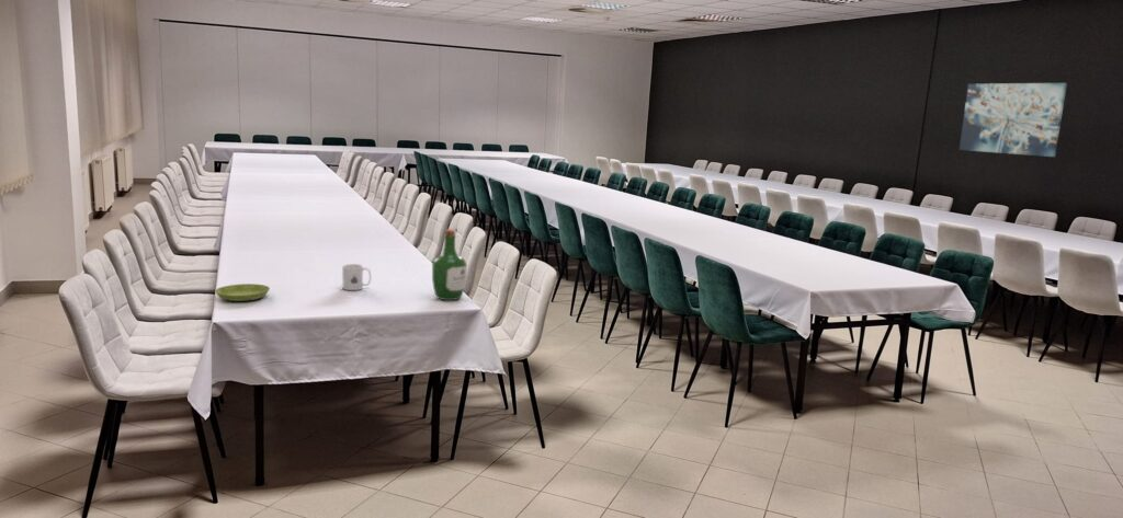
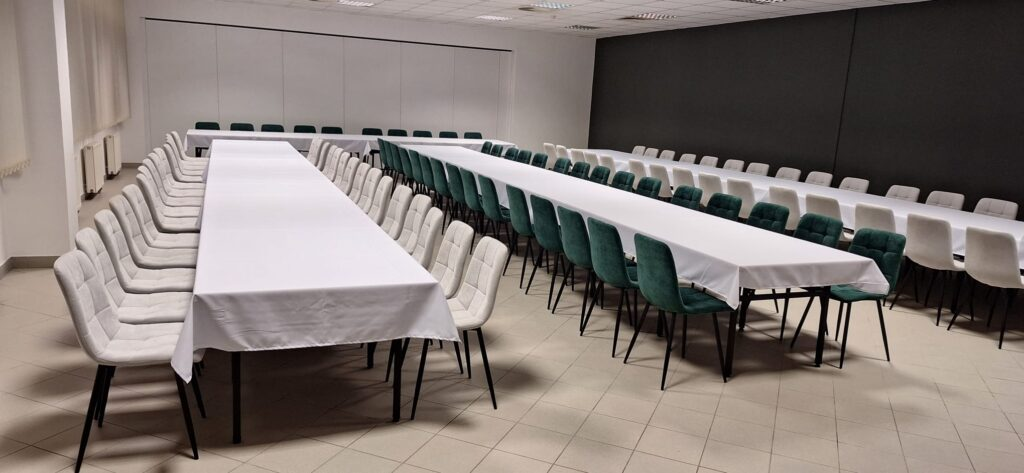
- wine bottle [431,228,468,301]
- saucer [214,283,271,302]
- mug [341,263,372,291]
- wall art [958,82,1068,158]
